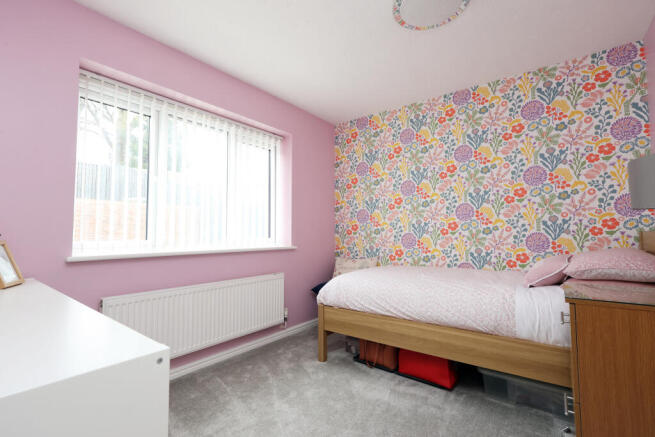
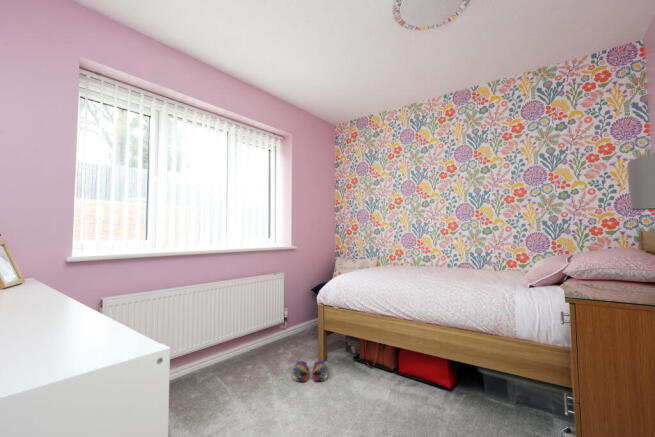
+ slippers [292,360,329,383]
